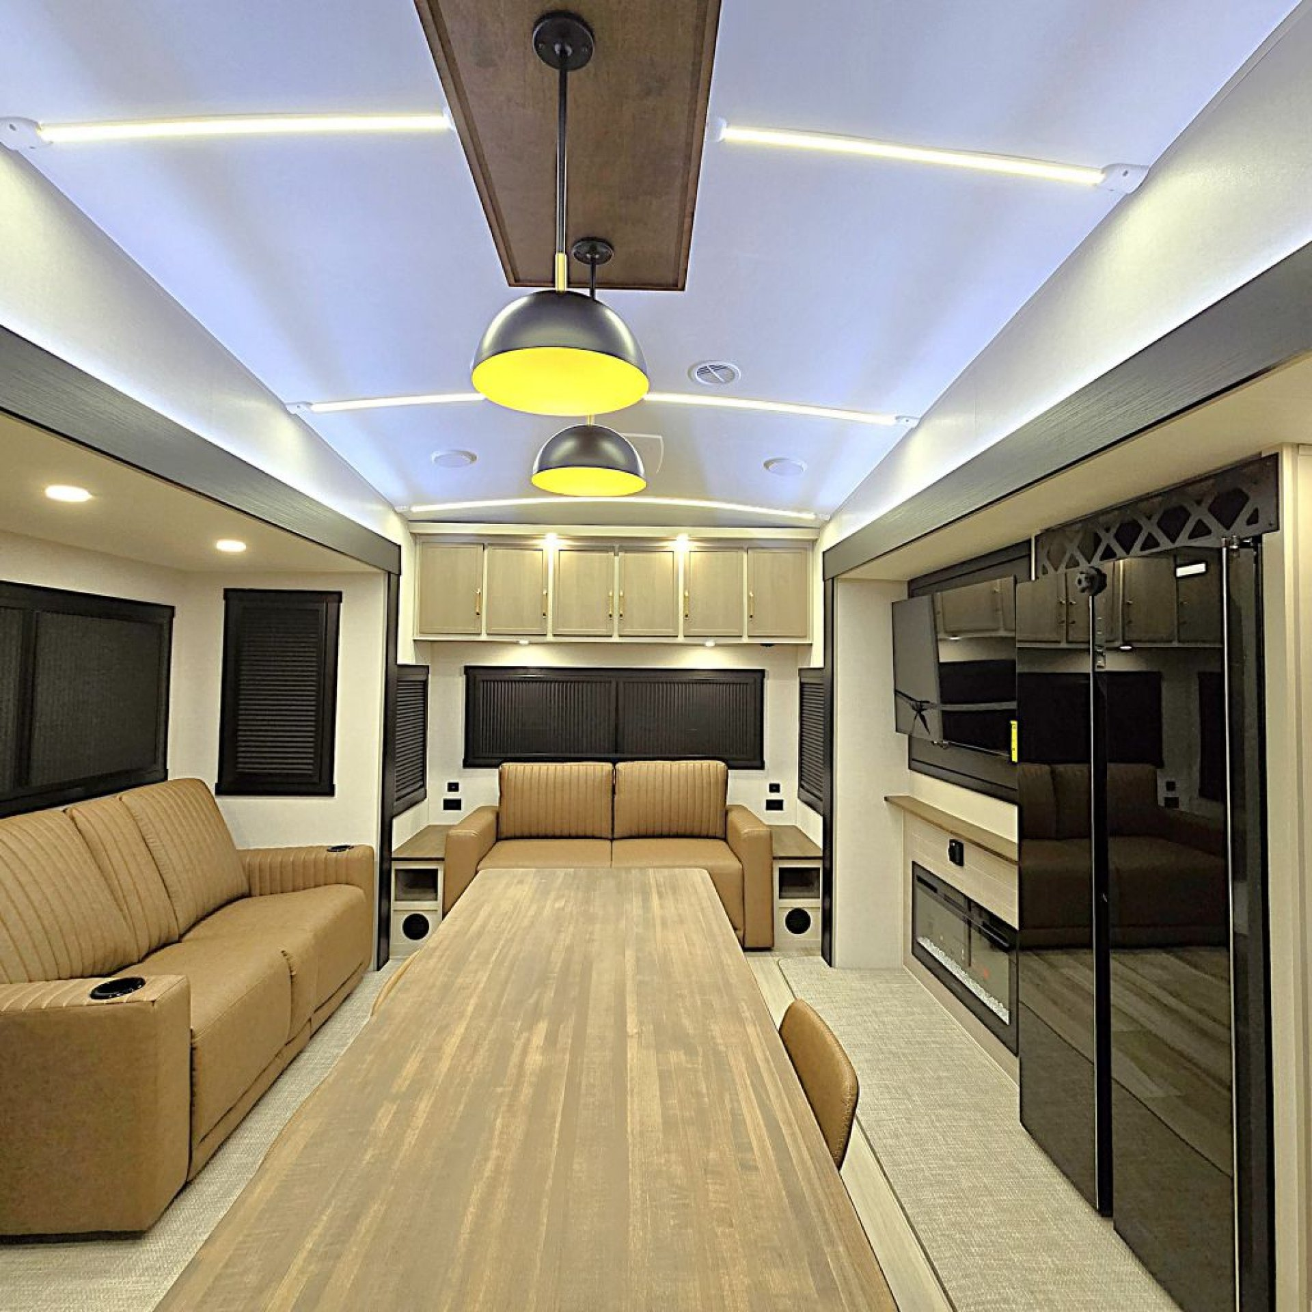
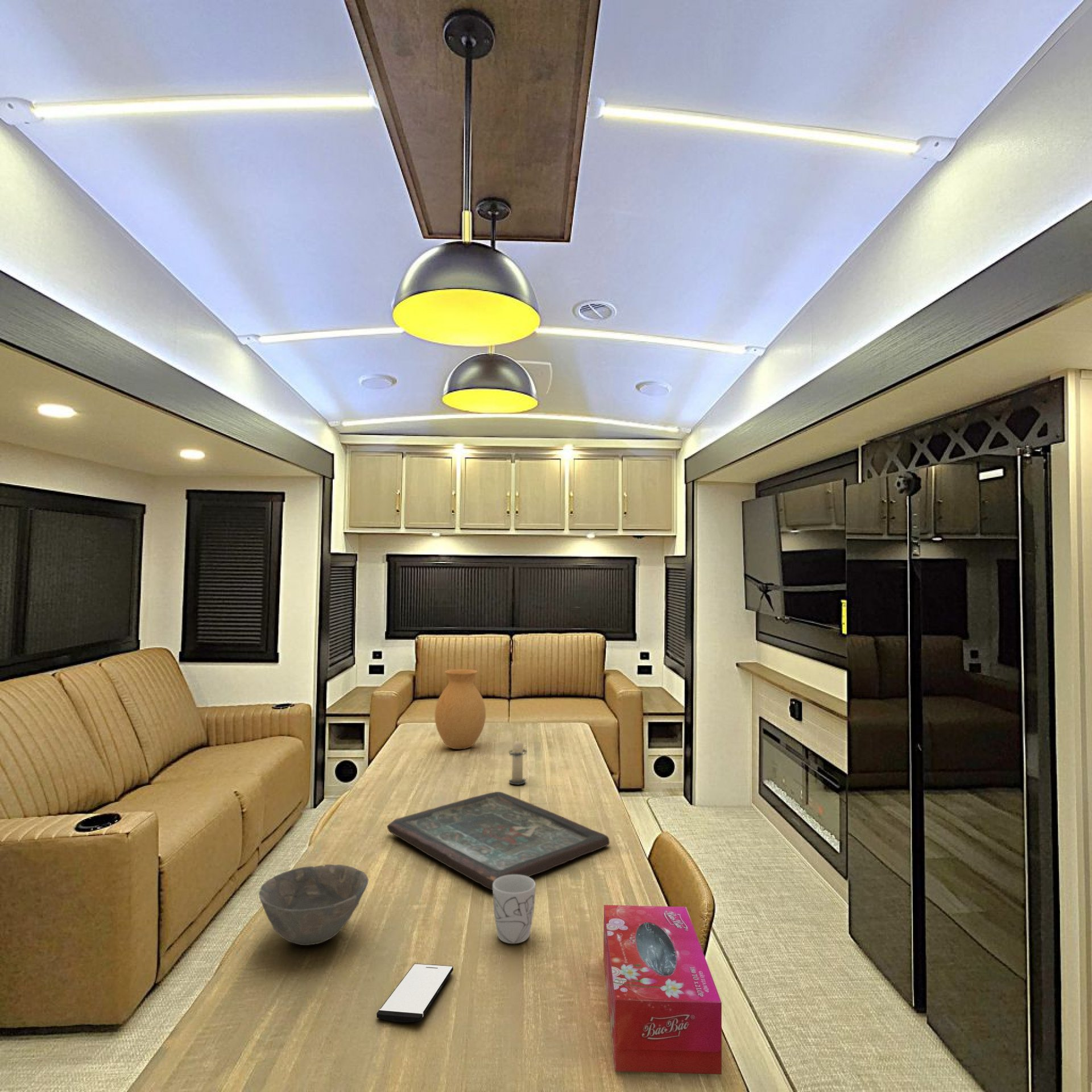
+ bowl [258,864,369,946]
+ smartphone [376,963,454,1023]
+ board game [387,791,610,891]
+ candle [507,737,528,785]
+ vase [435,669,486,750]
+ tissue box [603,904,722,1075]
+ mug [492,875,536,944]
